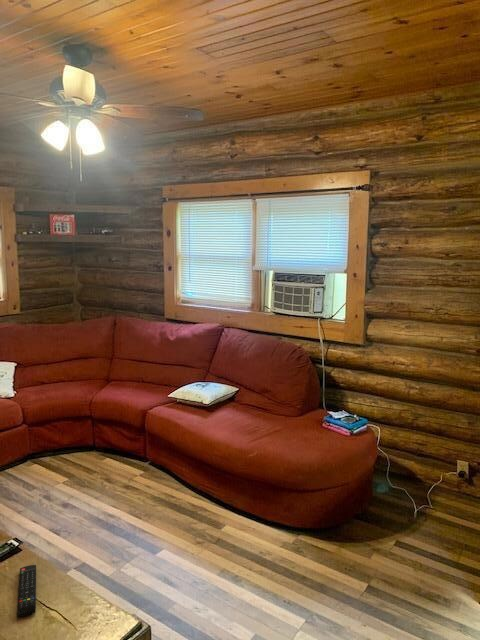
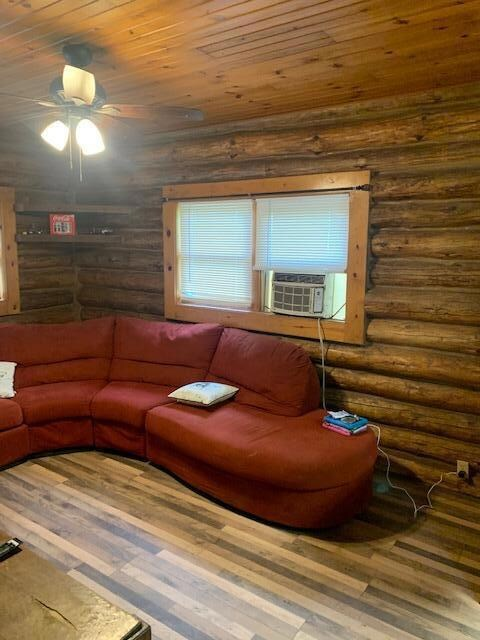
- remote control [16,564,37,618]
